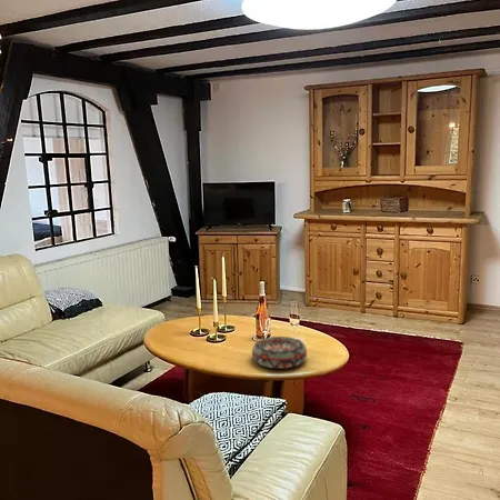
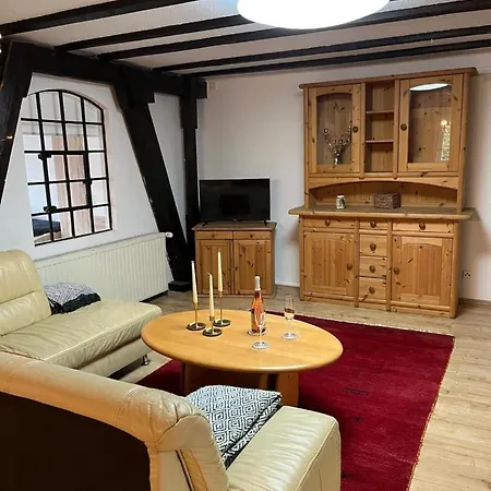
- decorative bowl [251,336,308,370]
